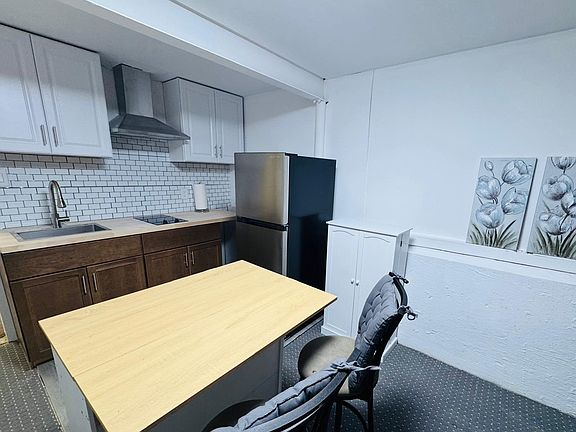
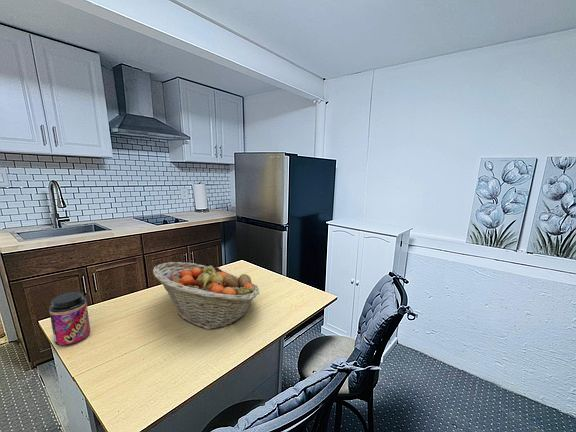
+ fruit basket [152,261,260,330]
+ jar [48,291,91,347]
